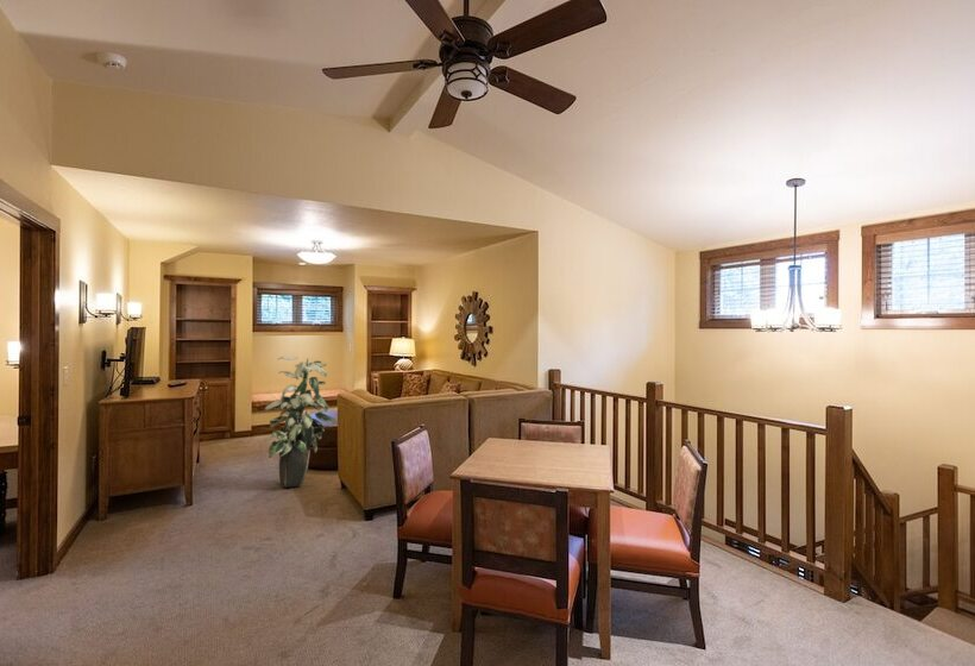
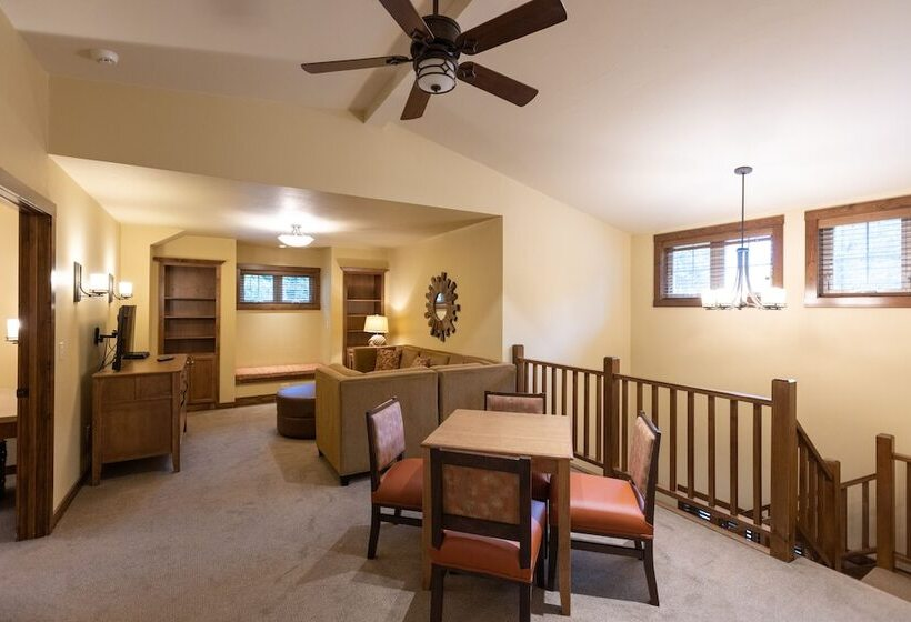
- indoor plant [263,354,338,489]
